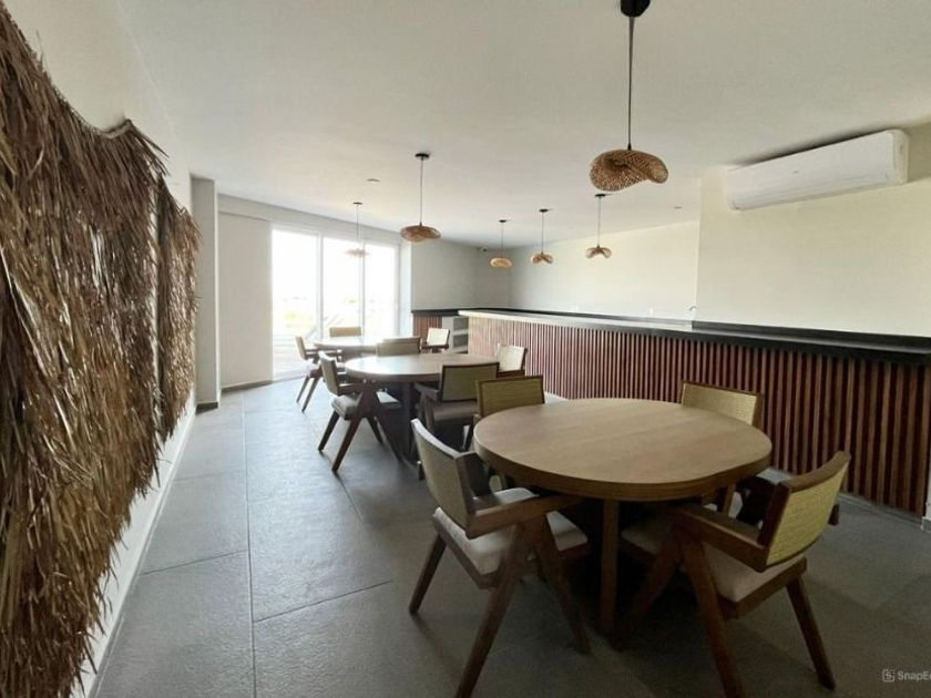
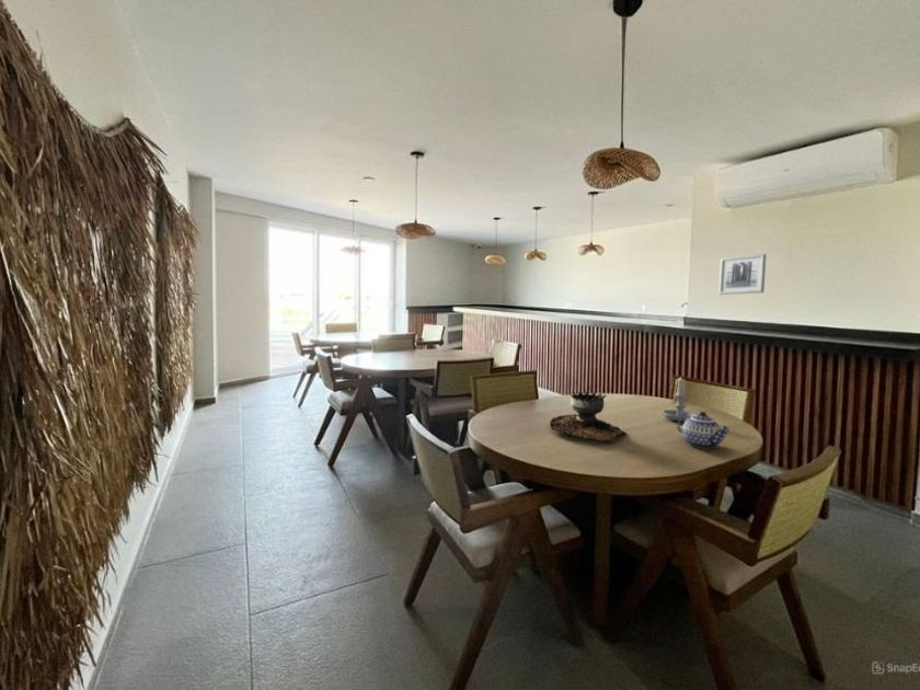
+ brazier [549,391,628,442]
+ candle [662,376,698,423]
+ teapot [676,411,731,449]
+ wall art [717,253,768,296]
